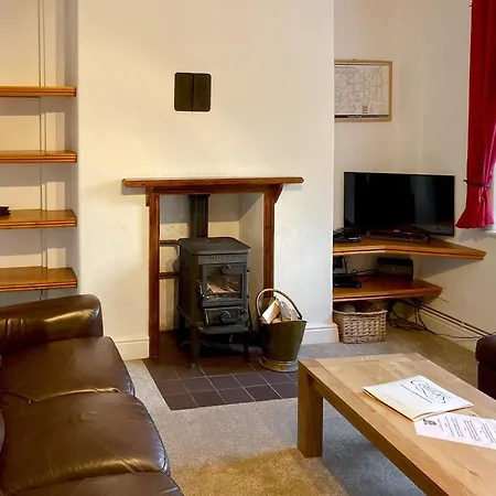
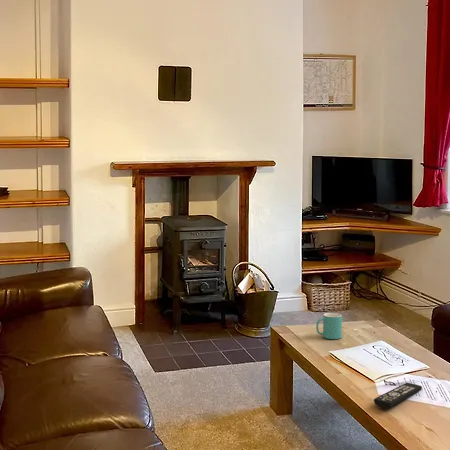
+ mug [315,312,343,340]
+ remote control [373,382,423,409]
